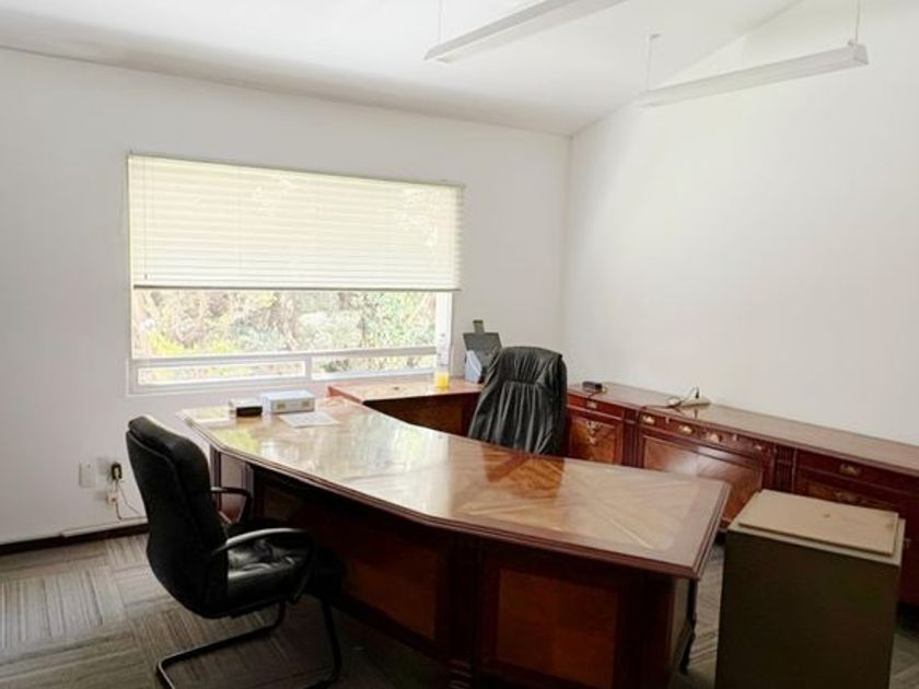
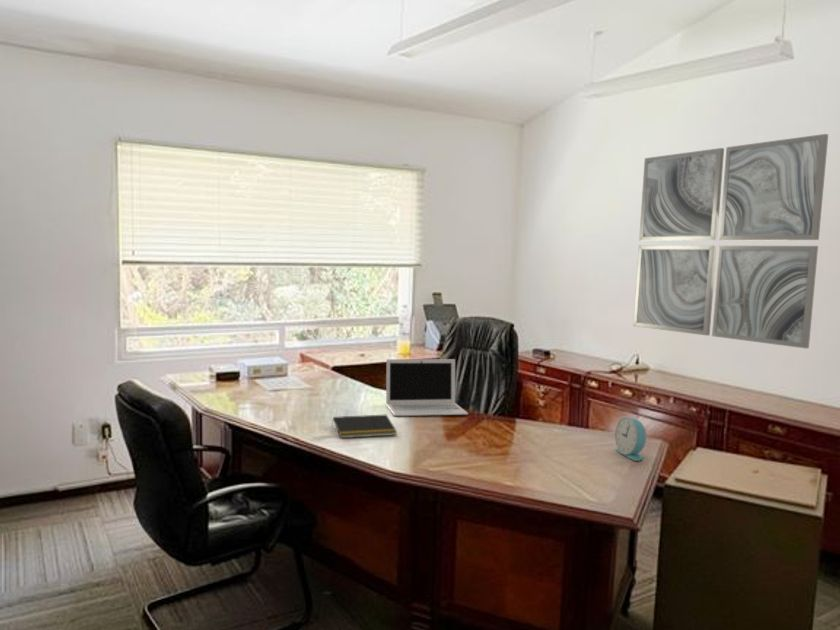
+ notepad [330,414,398,439]
+ laptop [385,358,469,417]
+ alarm clock [614,416,649,462]
+ wall art [632,133,829,349]
